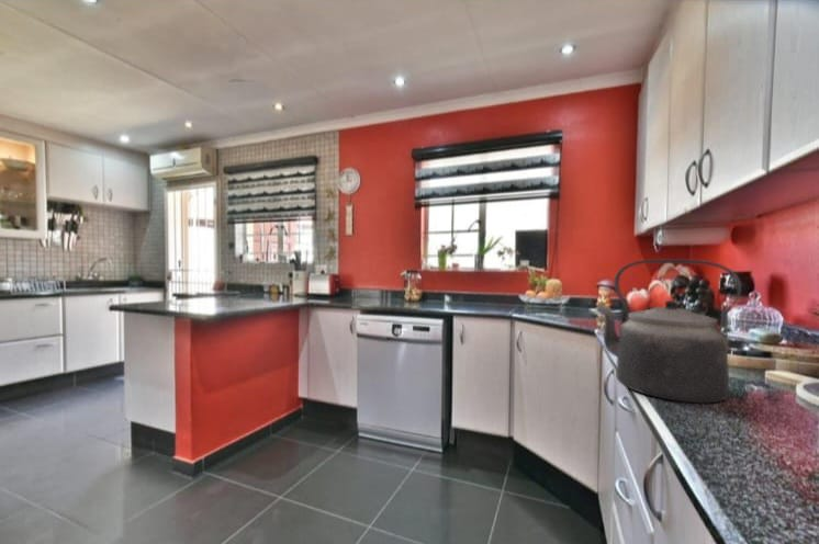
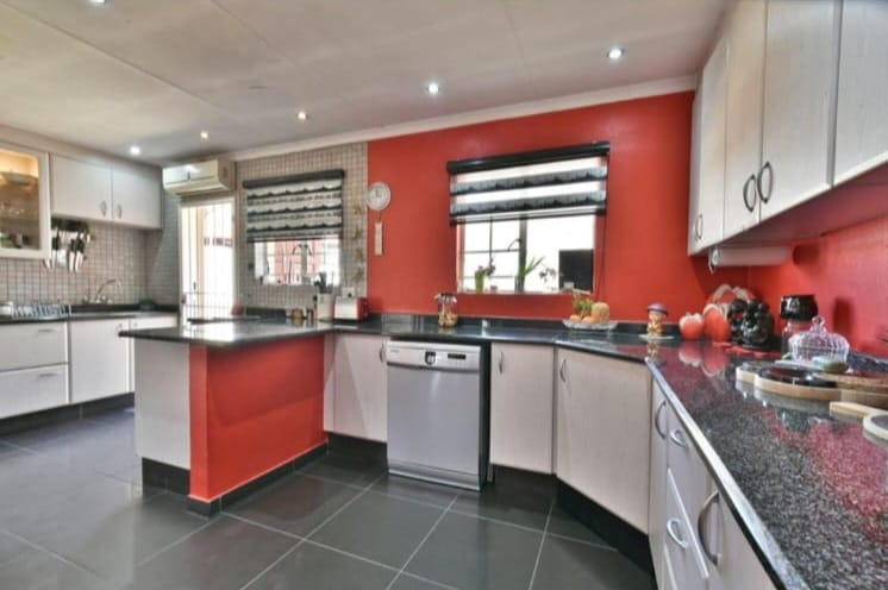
- kettle [595,259,742,405]
